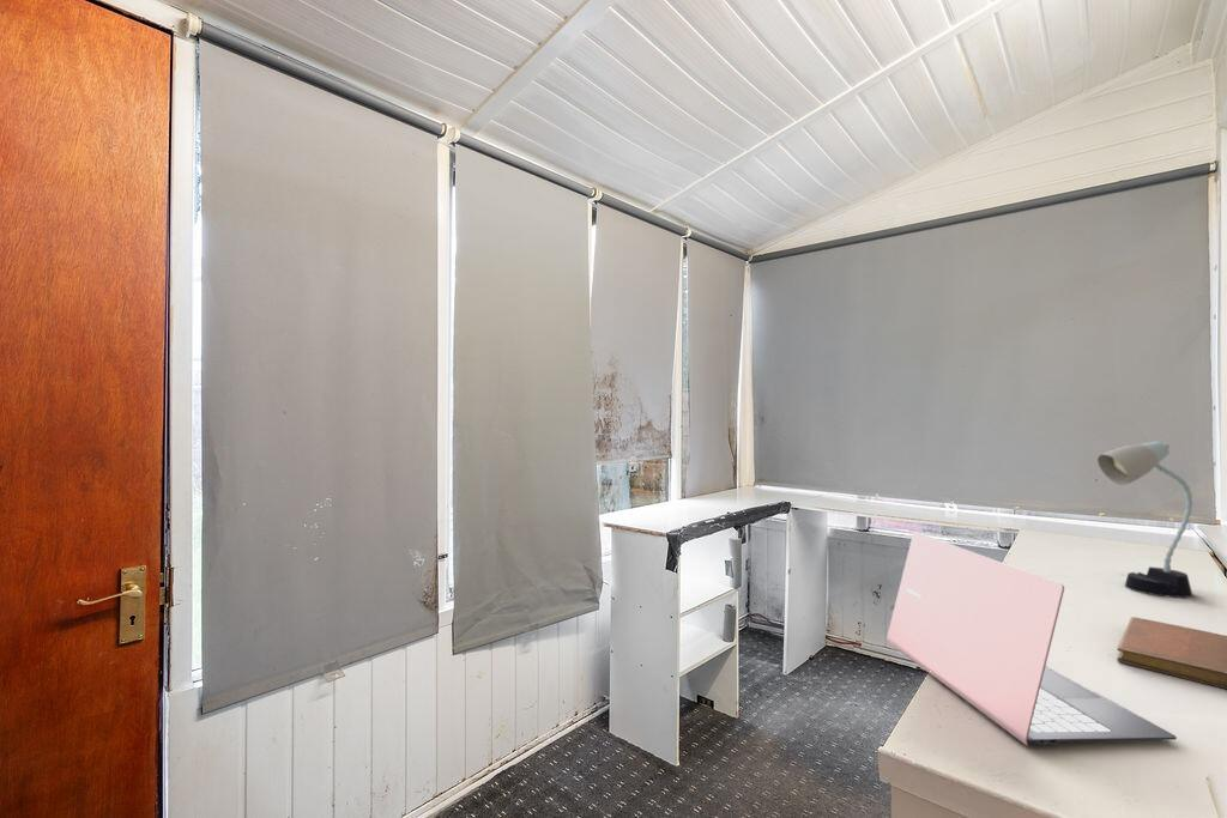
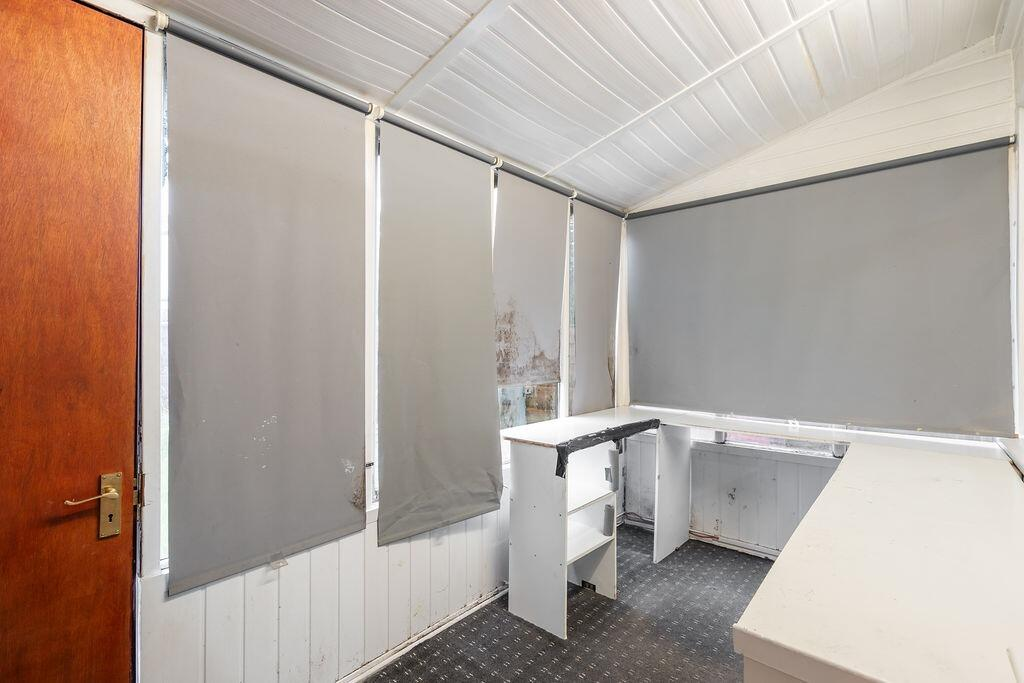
- desk lamp [1096,441,1193,599]
- notebook [1116,616,1227,690]
- laptop [886,531,1178,746]
